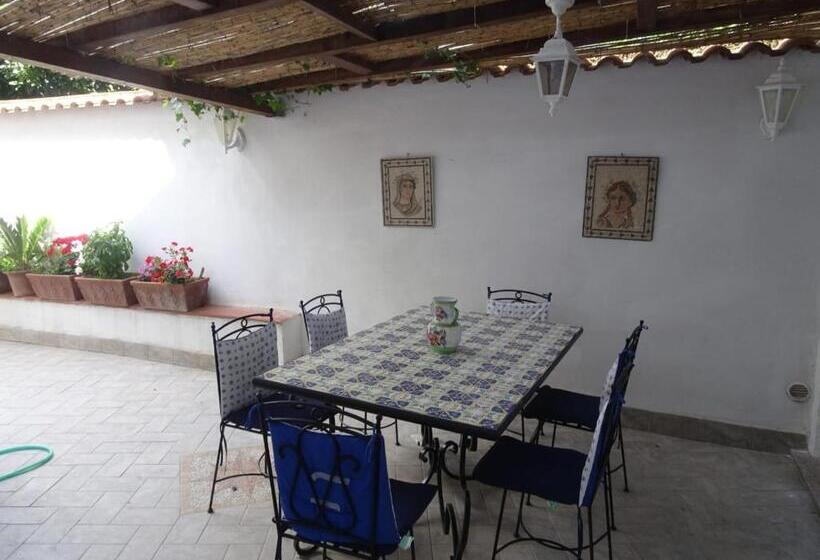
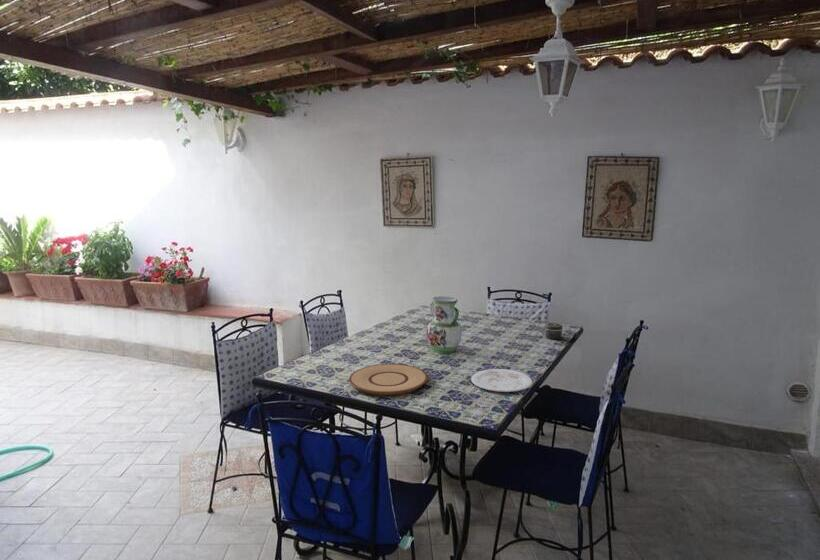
+ jar [544,322,564,340]
+ plate [470,368,533,393]
+ plate [348,363,429,396]
